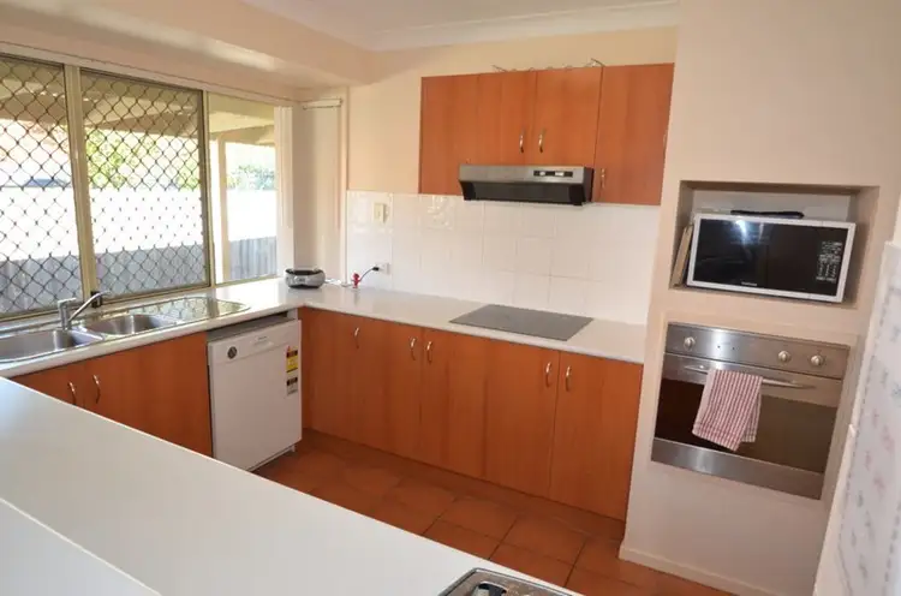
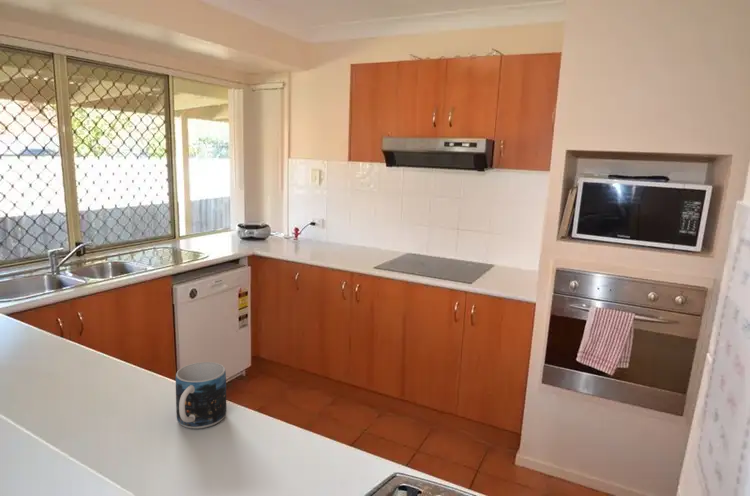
+ mug [175,361,227,430]
